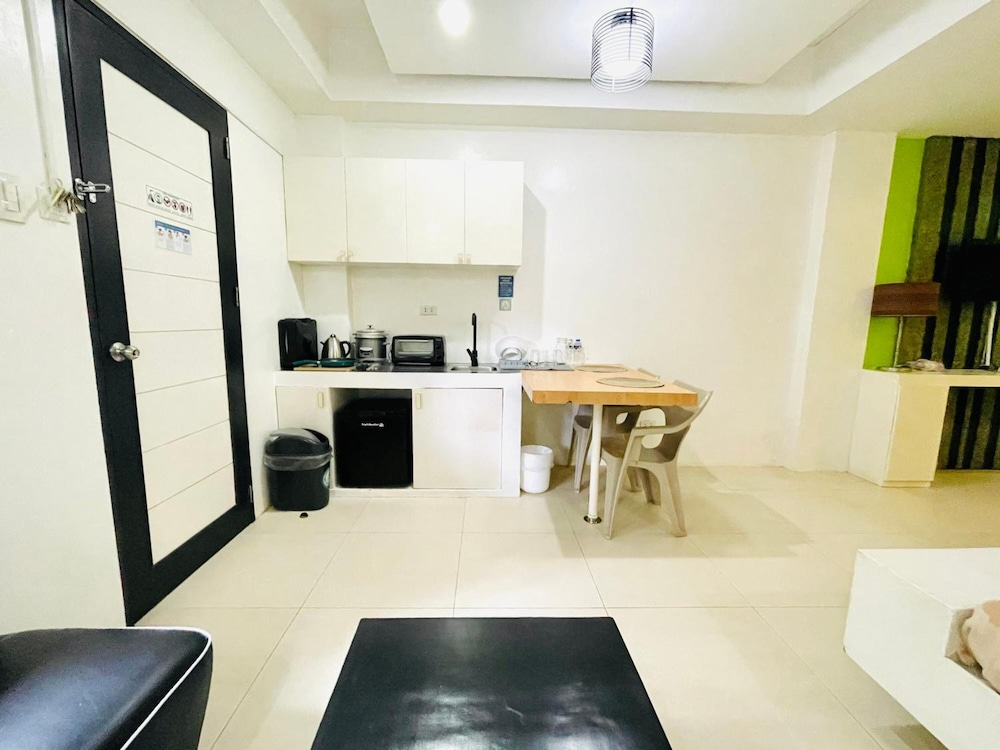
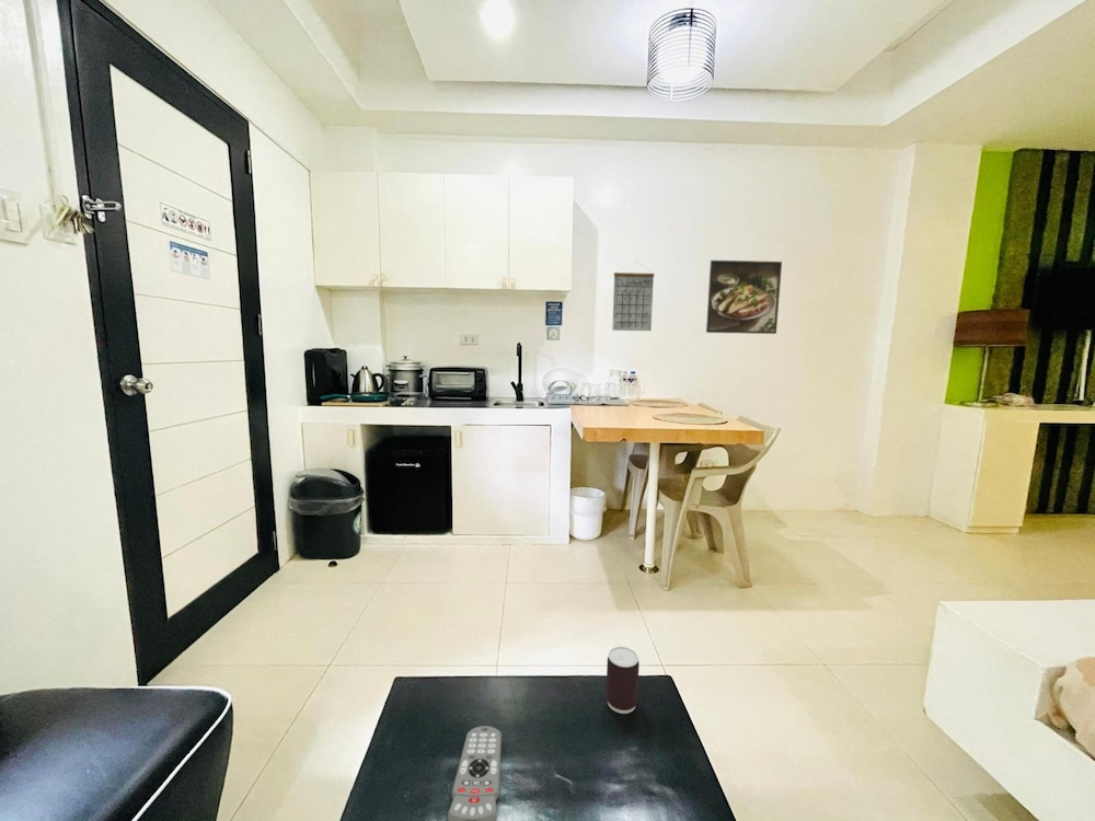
+ beverage can [606,646,641,715]
+ remote control [447,725,503,821]
+ calendar [611,261,655,332]
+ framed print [705,259,783,335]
